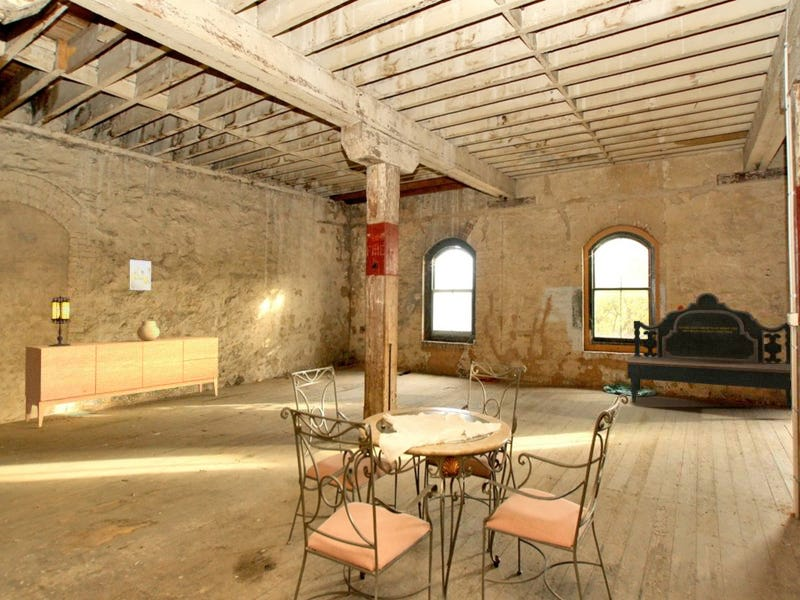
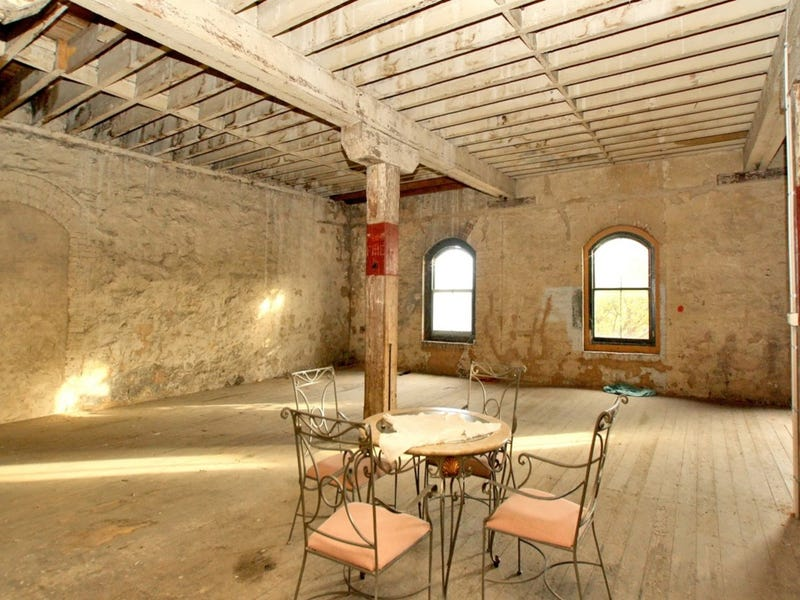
- ceramic pot [136,320,161,341]
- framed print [128,259,152,291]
- bench [626,292,792,409]
- table lamp [49,294,71,347]
- sideboard [24,336,219,428]
